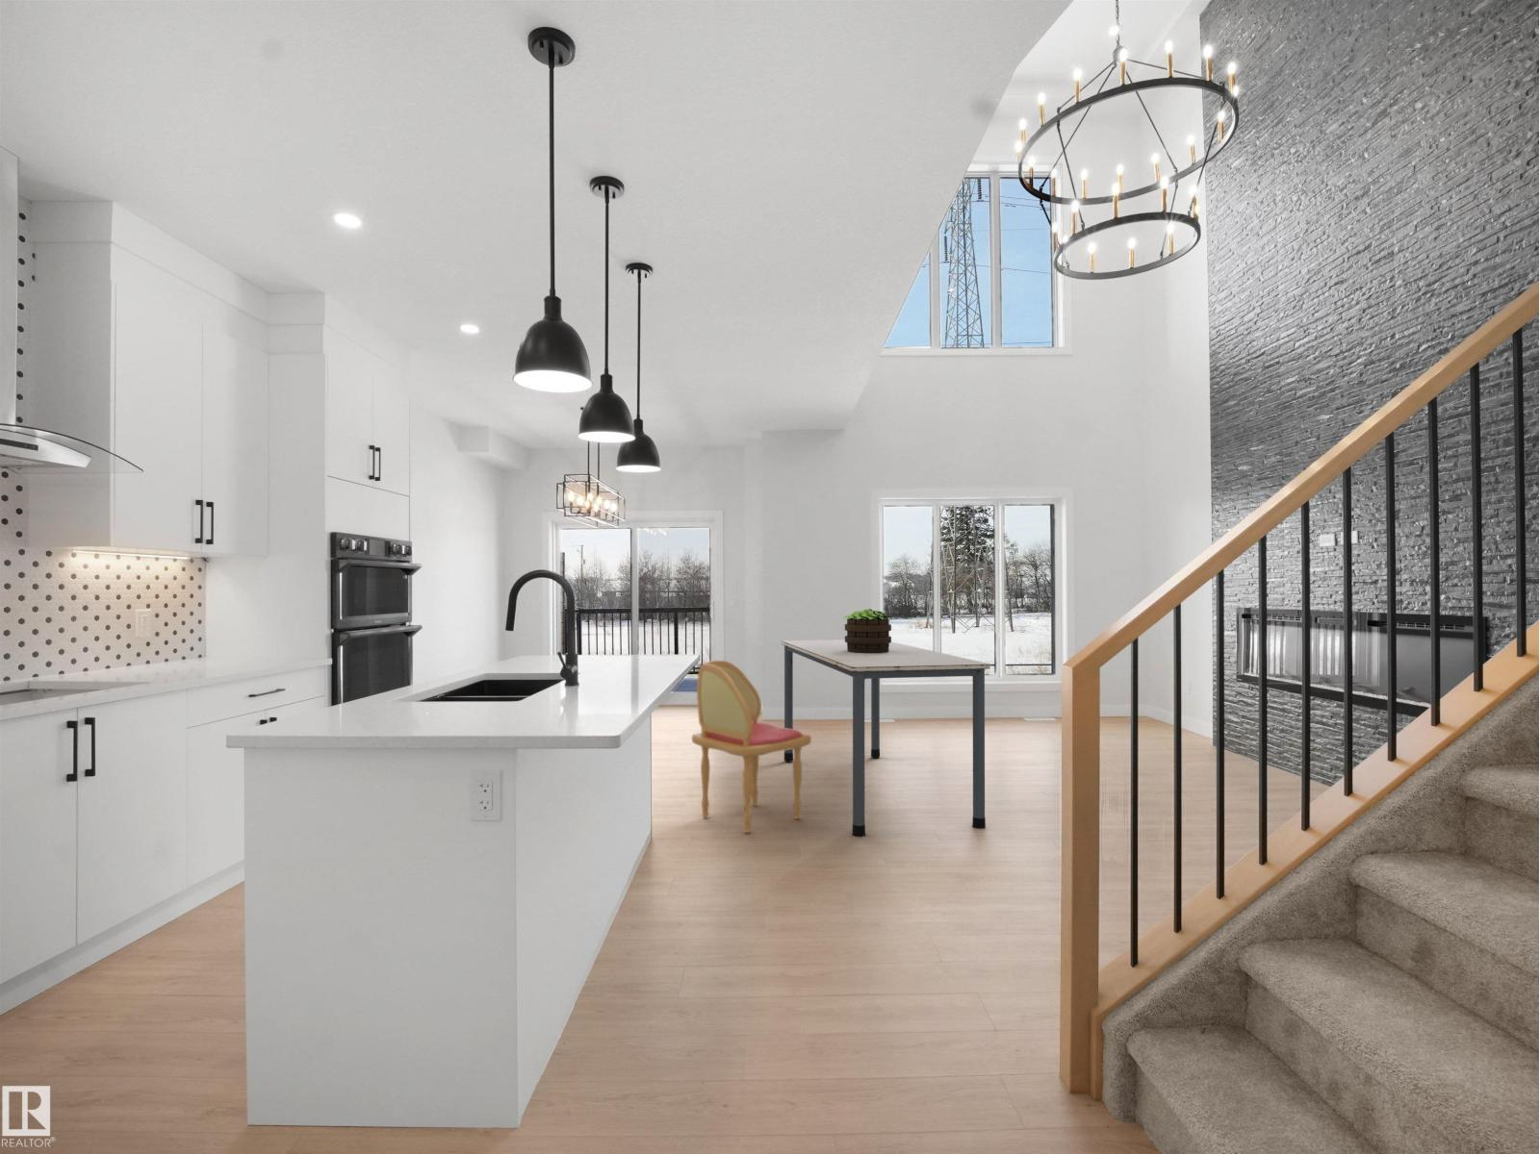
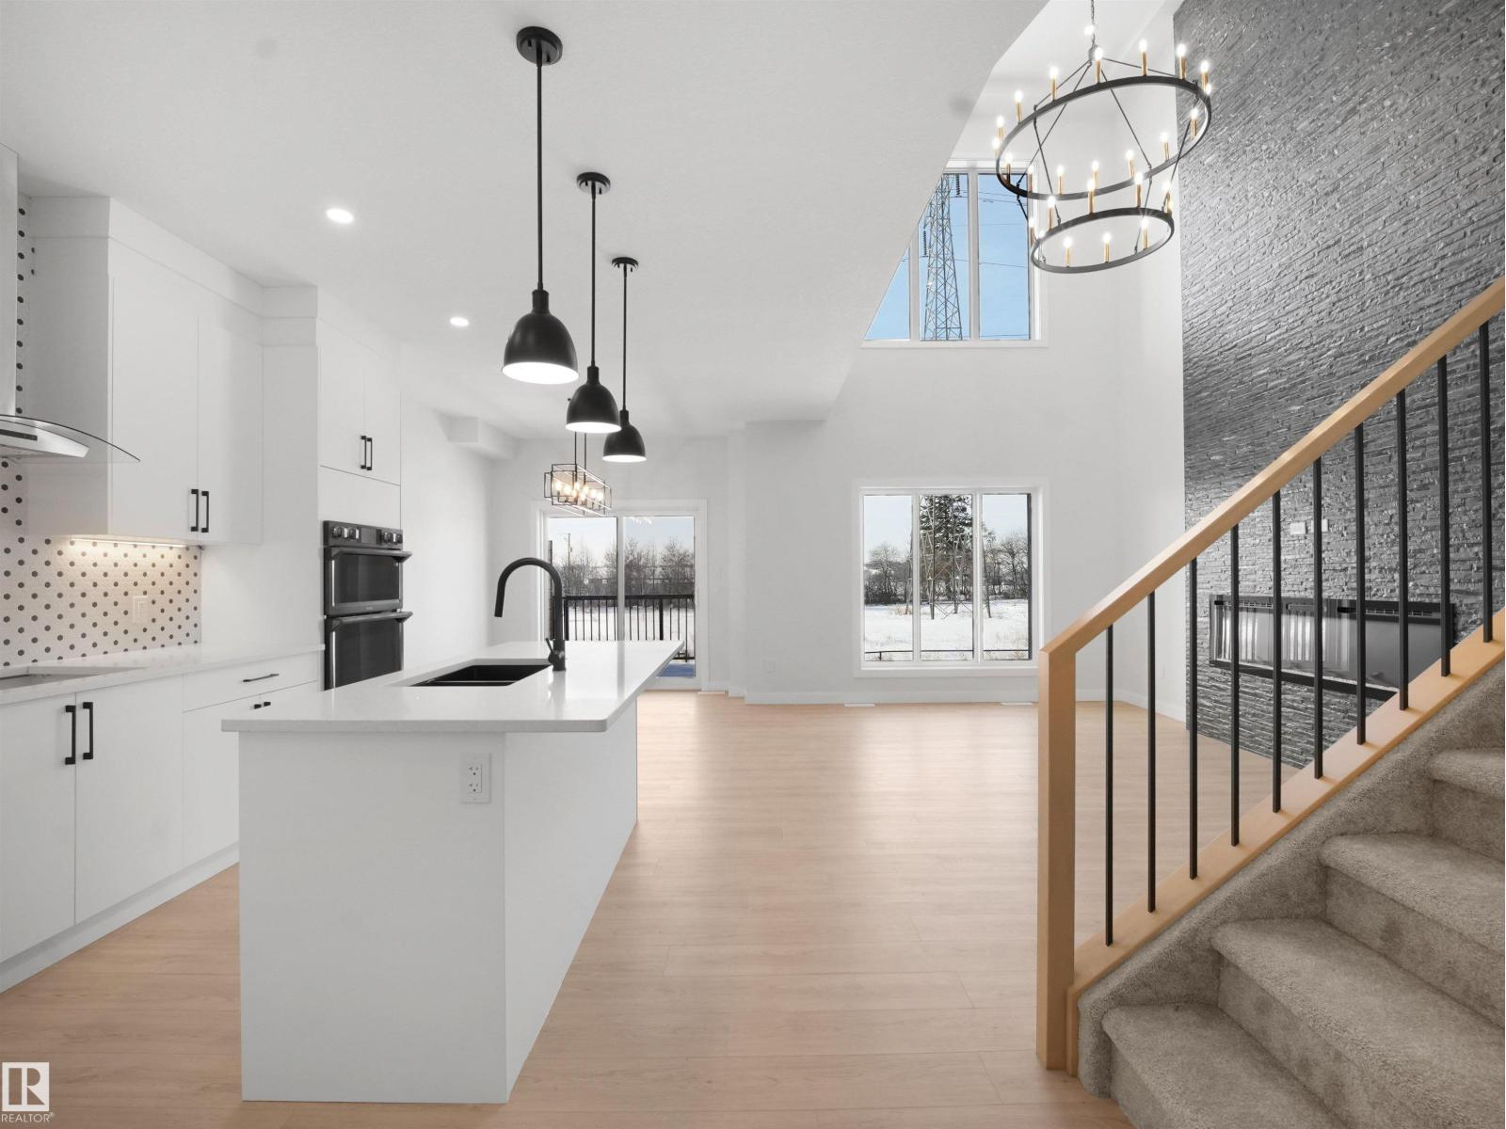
- potted plant [843,607,894,653]
- dining table [781,639,992,838]
- dining chair [691,659,812,835]
